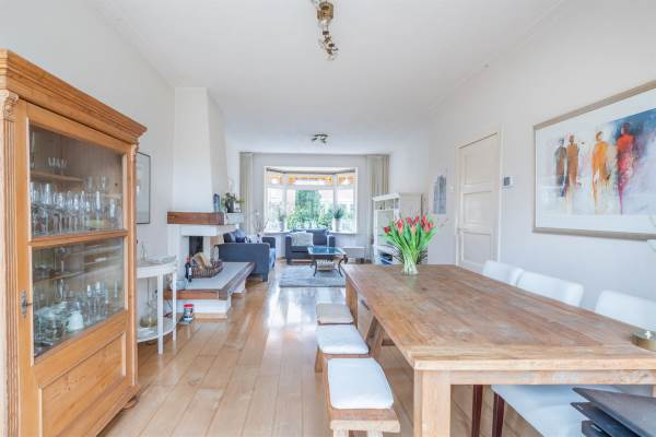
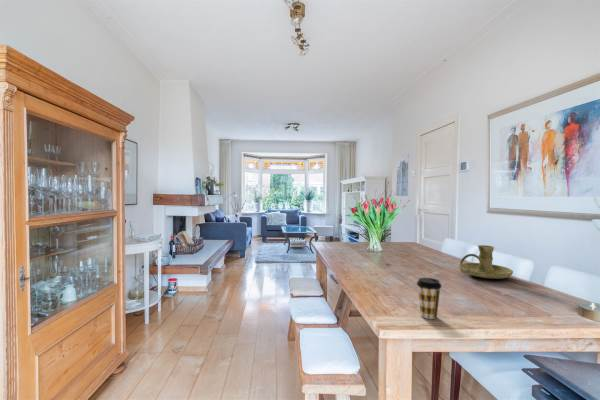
+ candle holder [459,244,514,280]
+ coffee cup [416,277,443,320]
